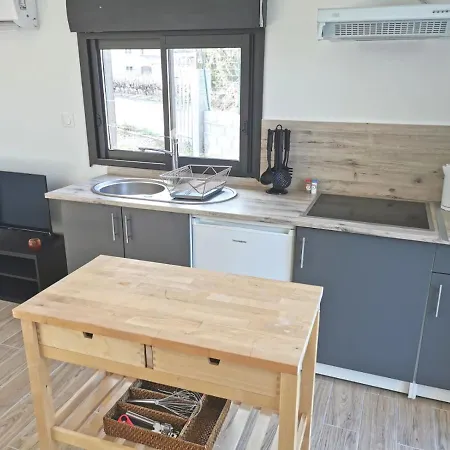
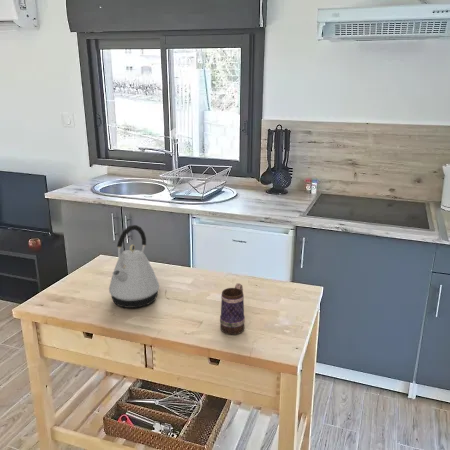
+ mug [219,282,246,336]
+ kettle [108,224,160,309]
